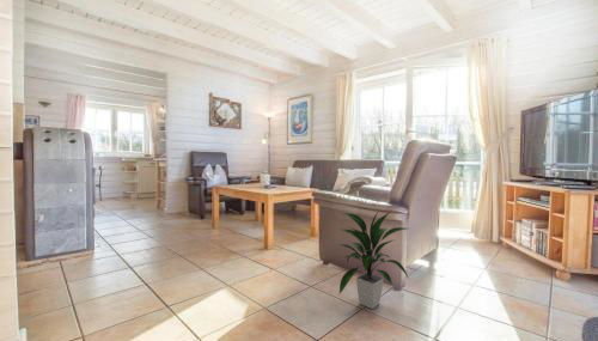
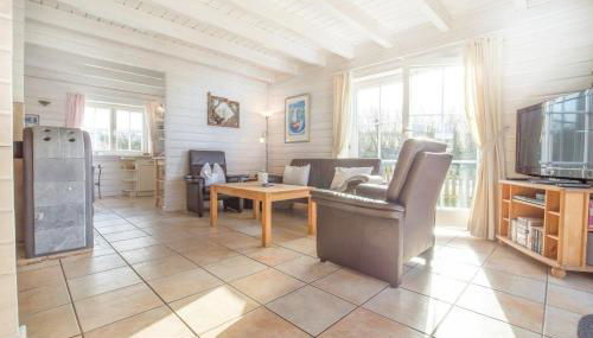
- indoor plant [337,207,410,310]
